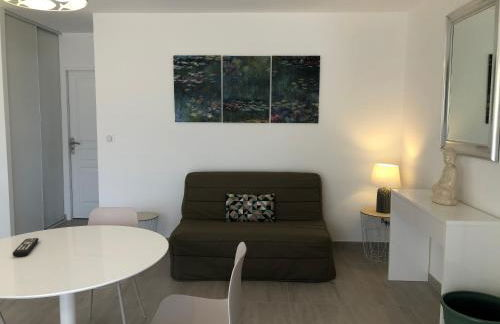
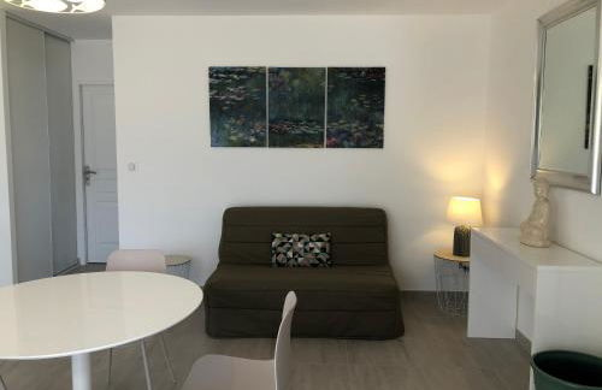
- remote control [12,237,40,258]
